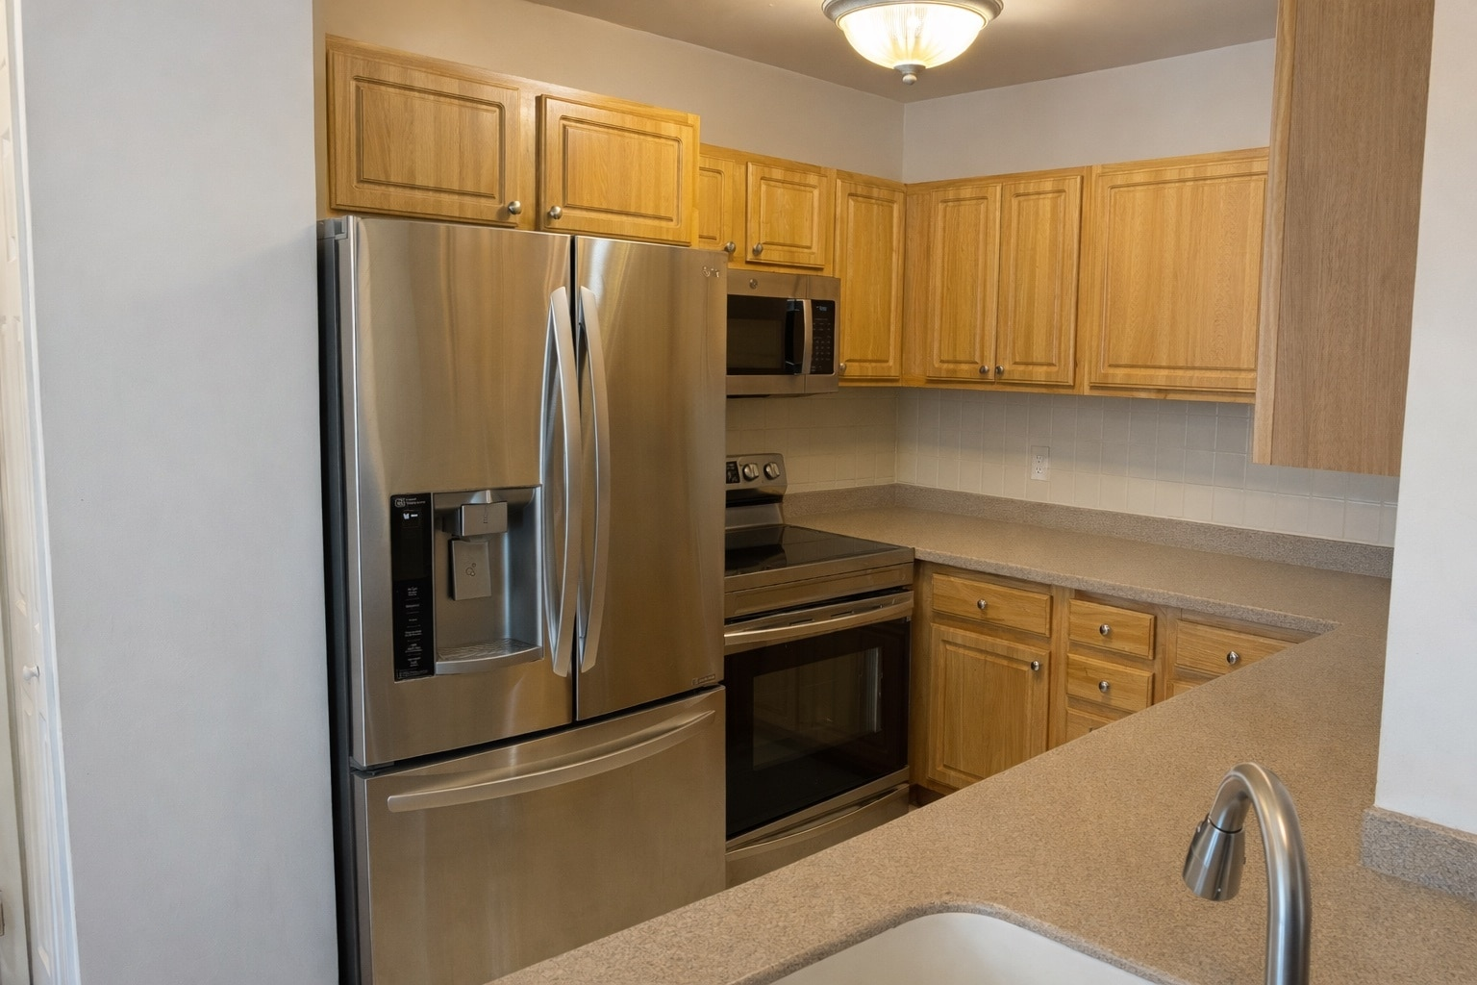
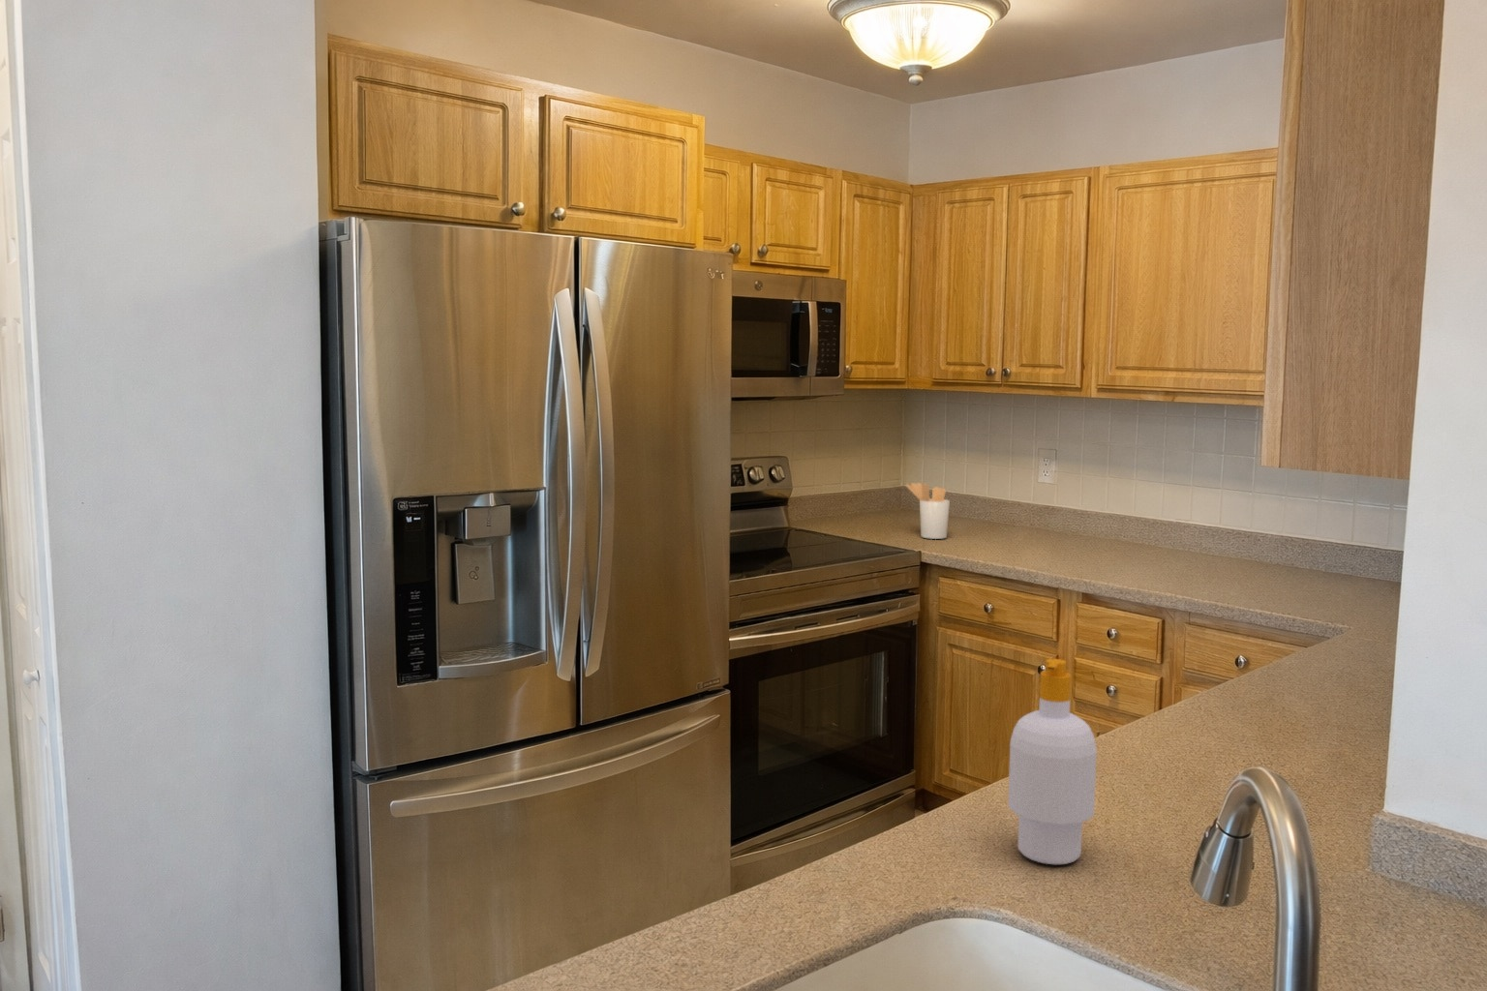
+ soap bottle [1007,658,1098,865]
+ utensil holder [904,482,950,540]
